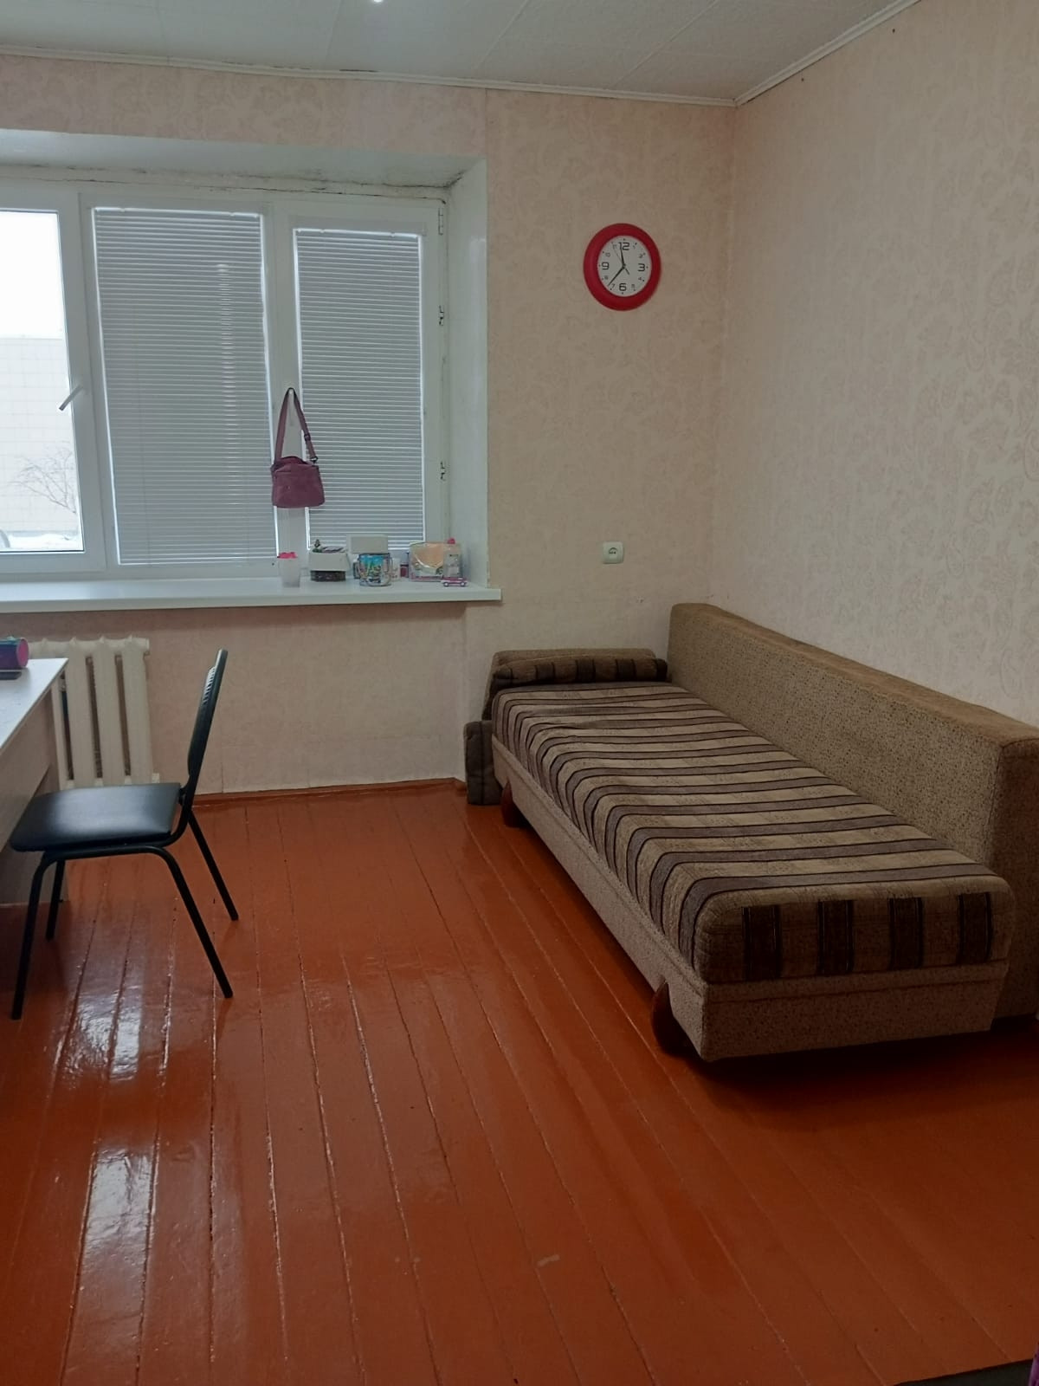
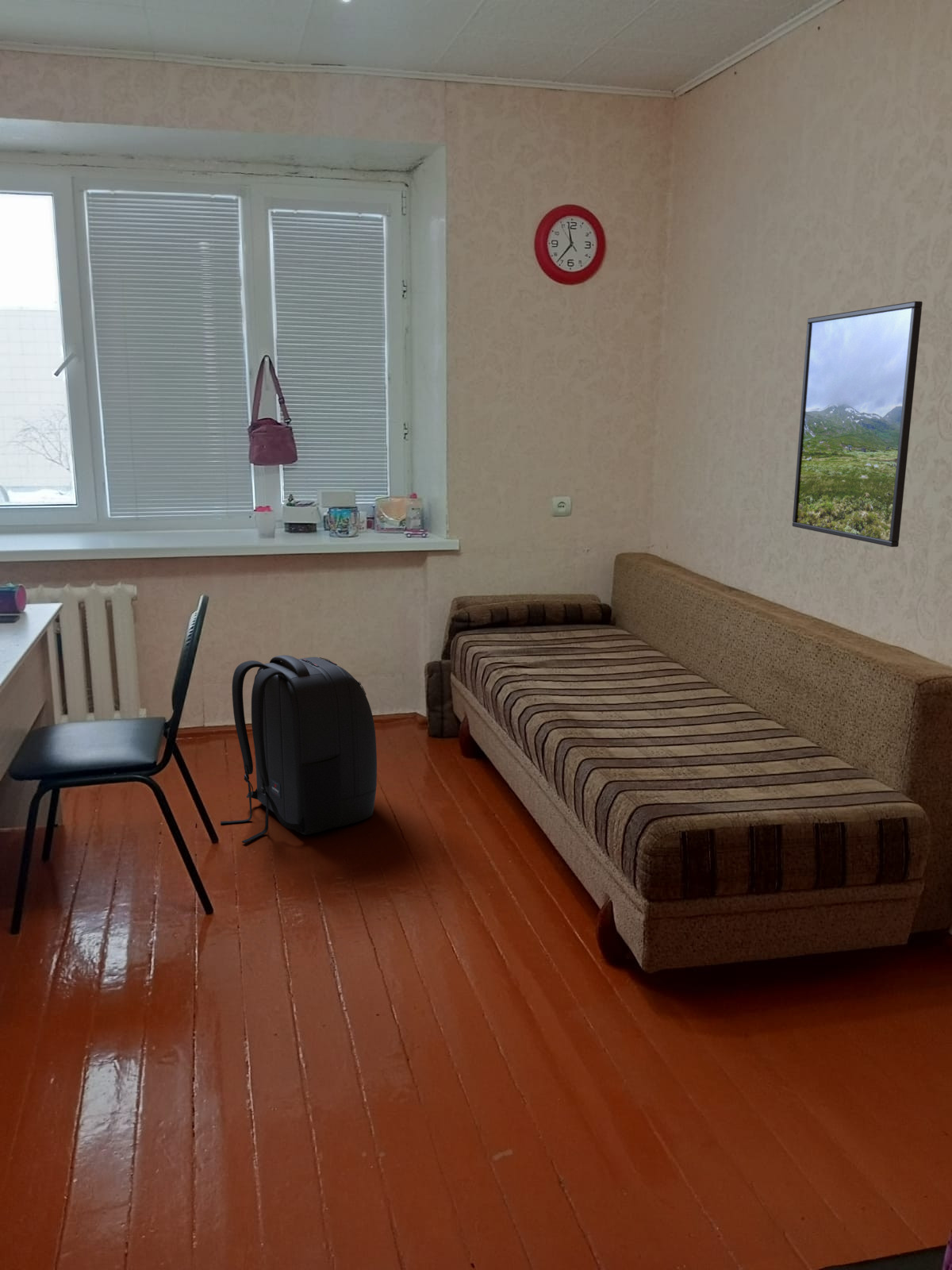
+ backpack [220,654,378,844]
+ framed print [792,300,923,548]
